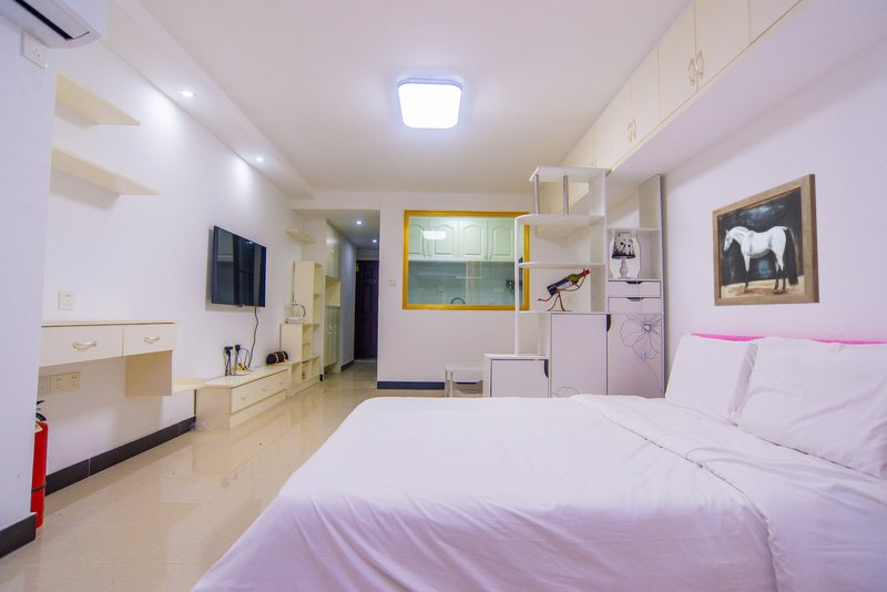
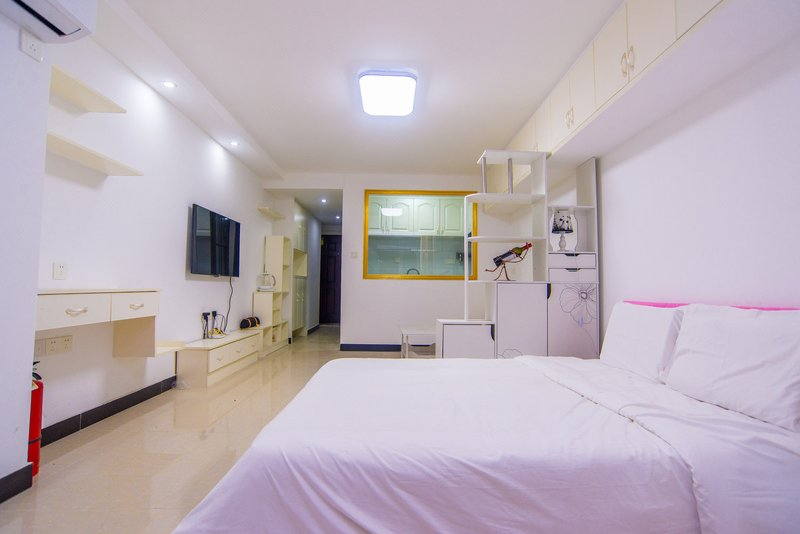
- wall art [711,173,820,307]
